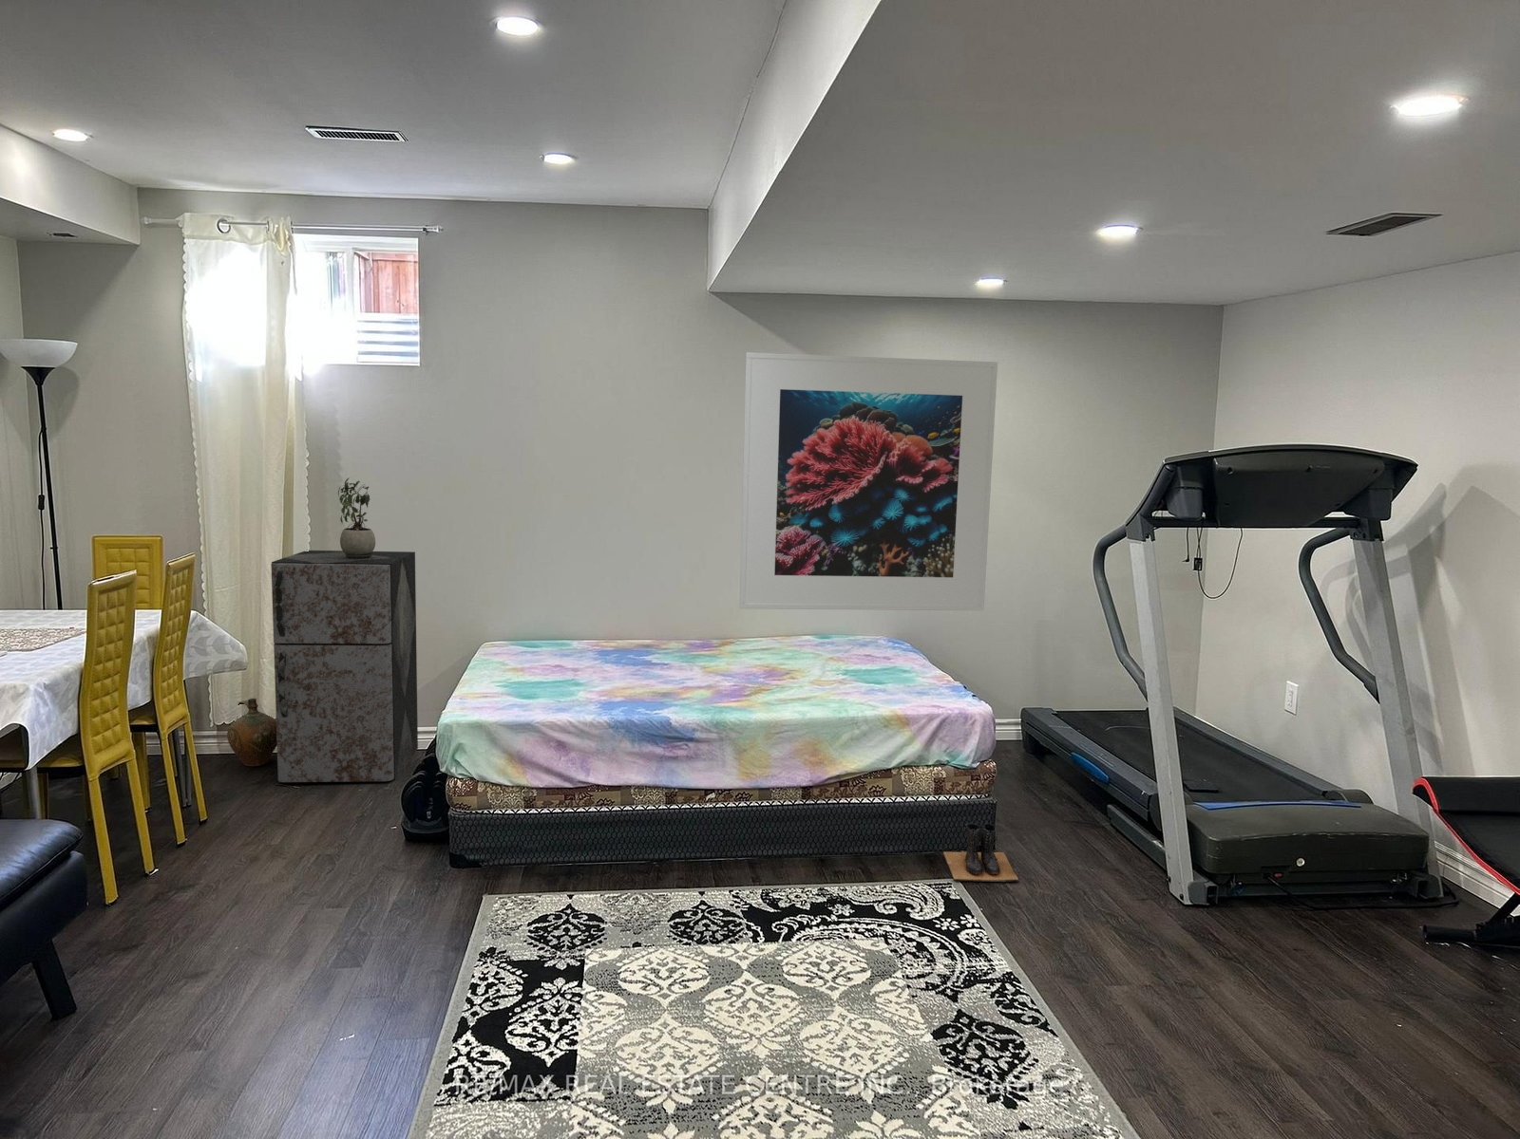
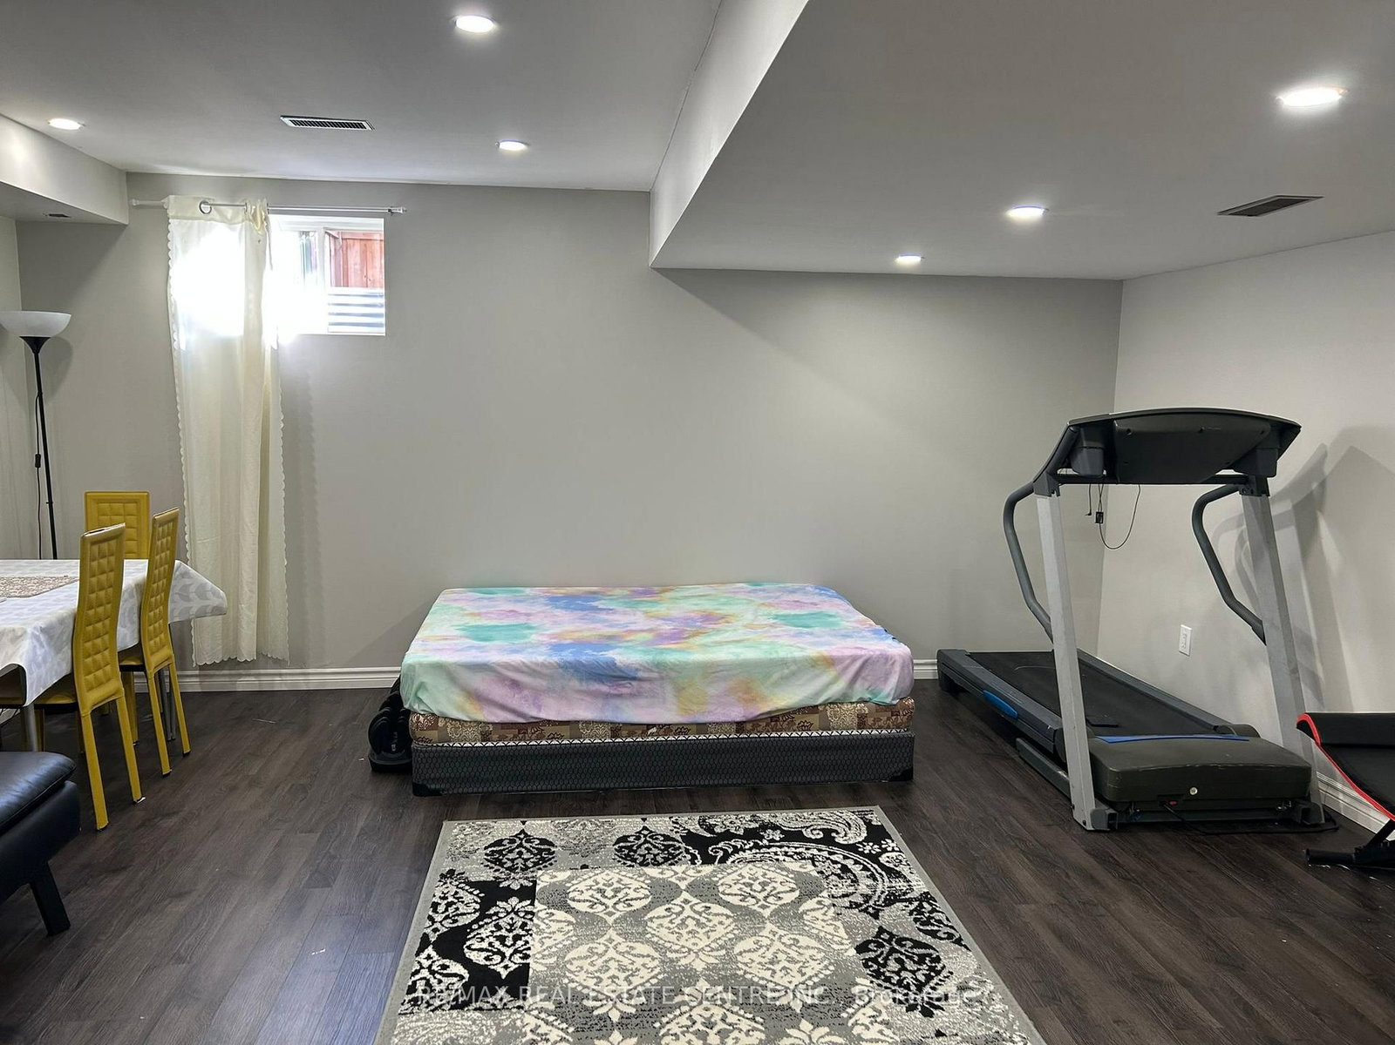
- boots [942,823,1020,883]
- storage cabinet [269,549,419,784]
- ceramic jug [226,698,278,767]
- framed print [738,352,998,611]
- potted plant [338,476,376,558]
